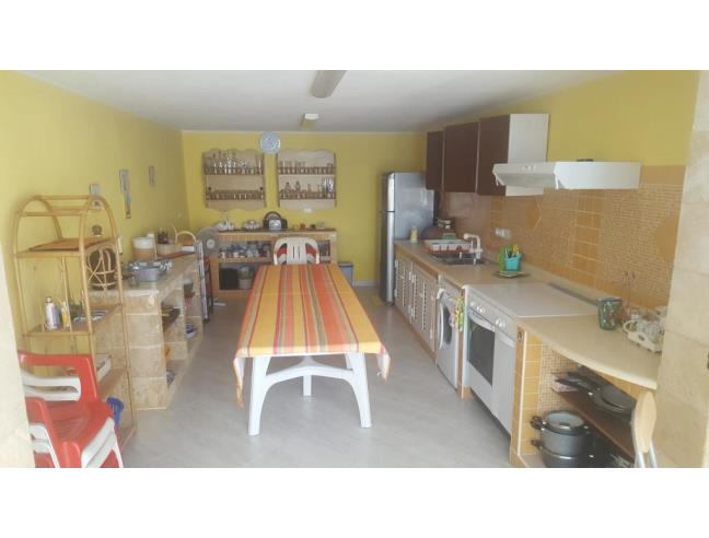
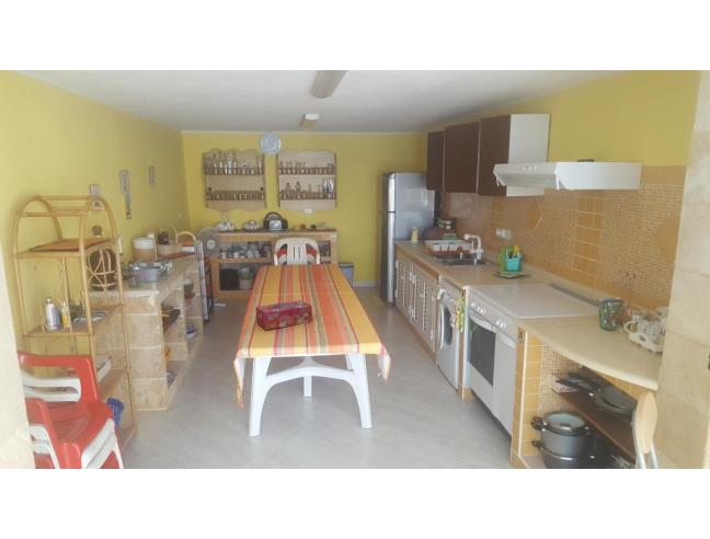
+ tissue box [254,299,313,331]
